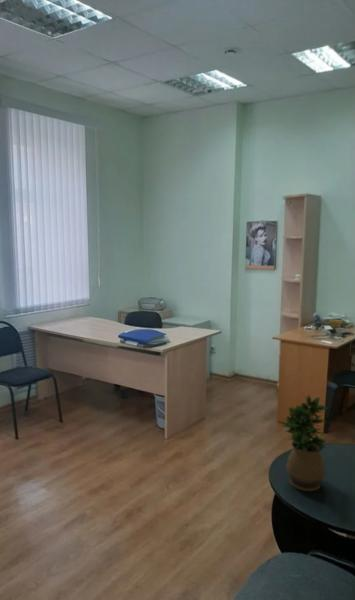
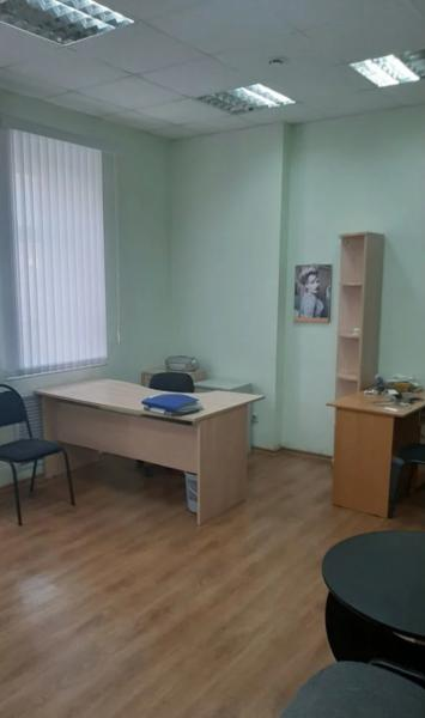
- potted plant [281,394,329,492]
